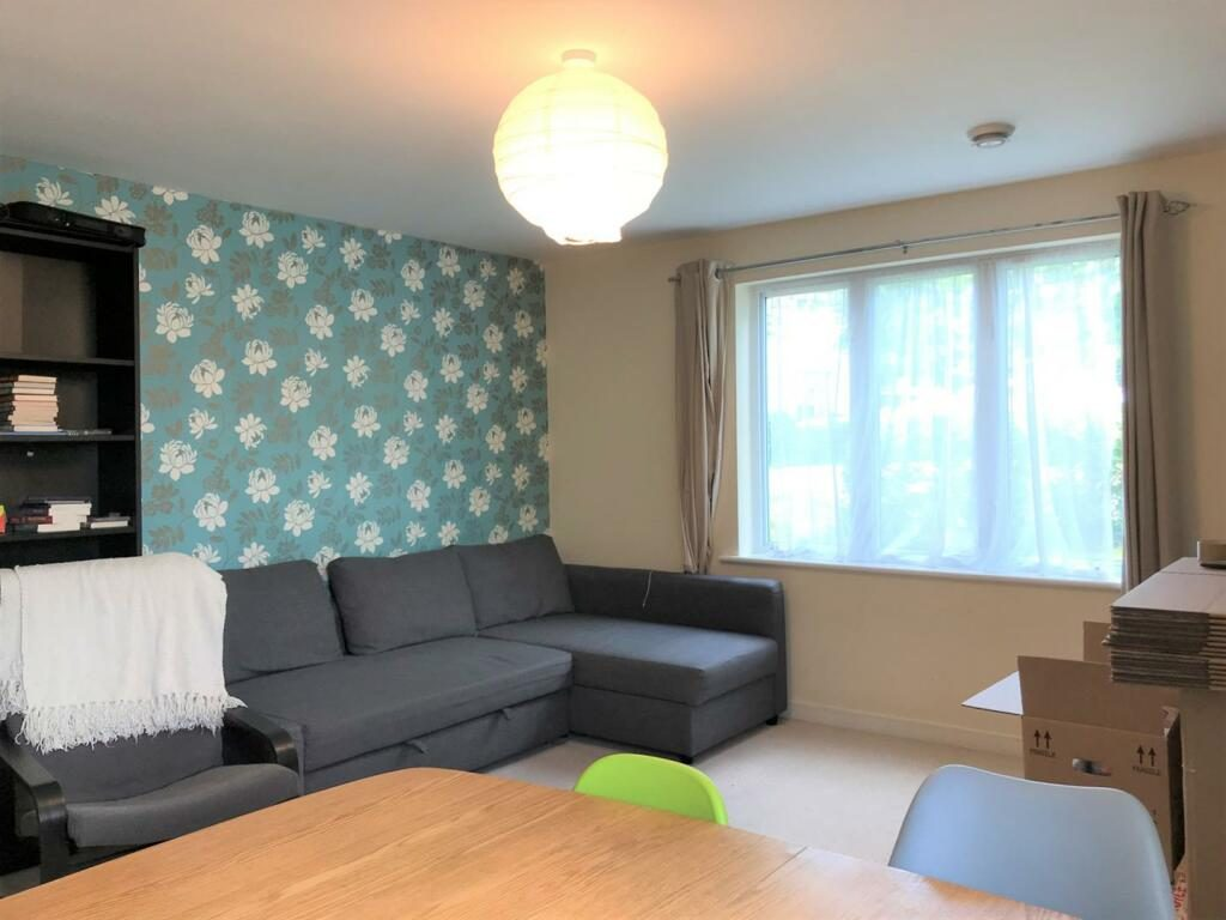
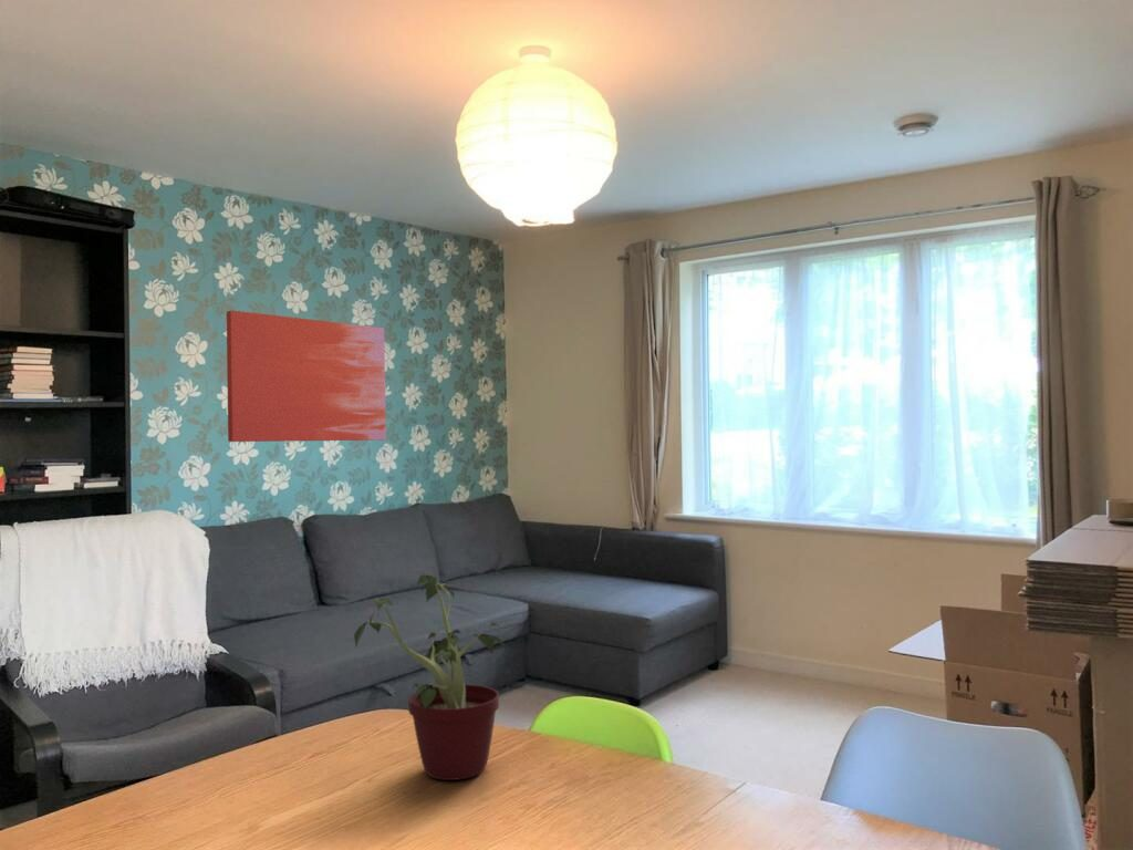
+ wall art [226,310,387,443]
+ potted plant [347,572,512,781]
